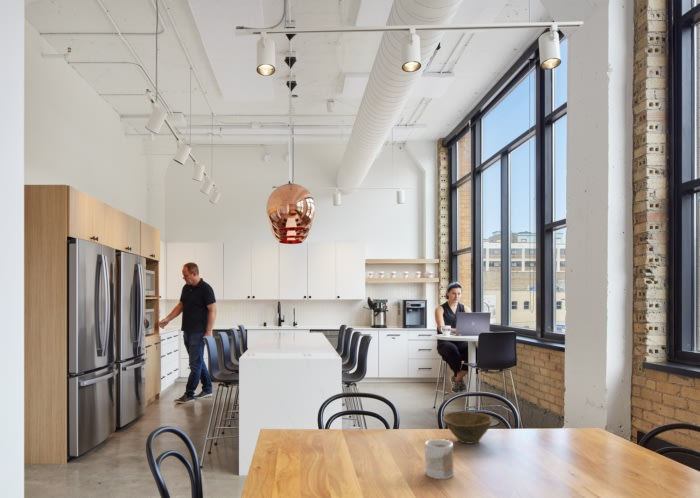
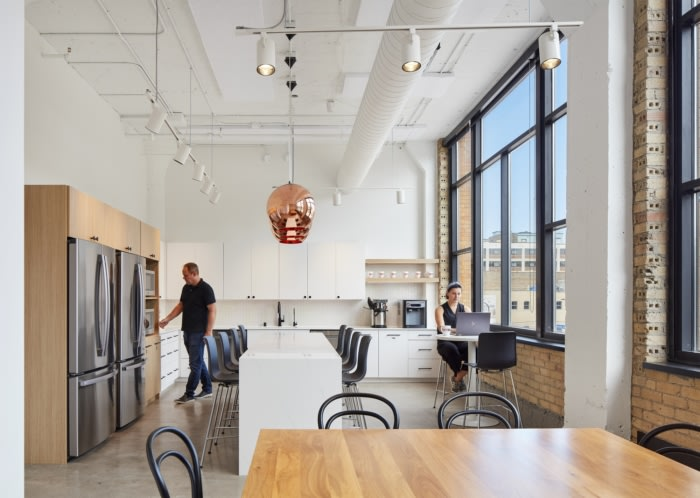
- bowl [441,410,493,445]
- mug [424,438,454,480]
